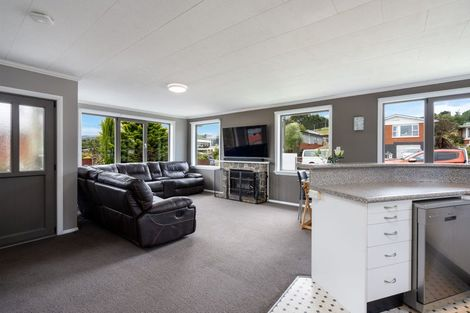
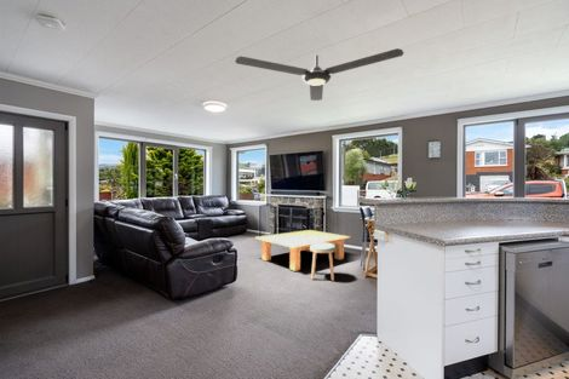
+ stool [310,242,335,282]
+ ceiling fan [234,47,404,102]
+ coffee table [254,229,352,272]
